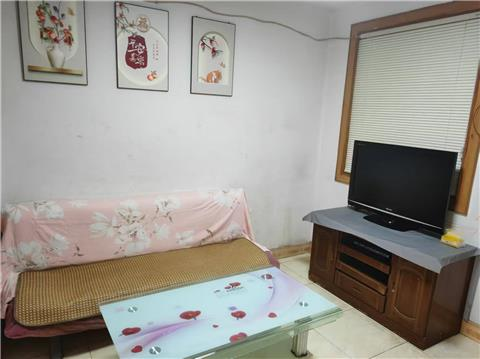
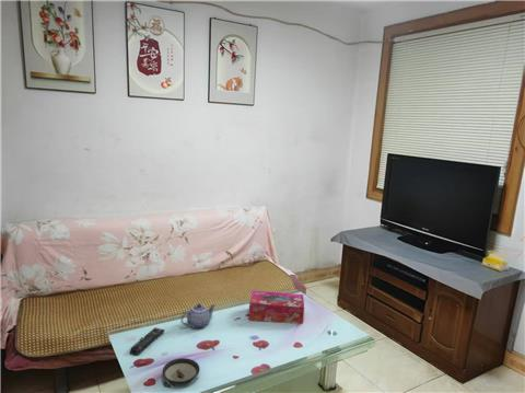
+ saucer [161,357,200,385]
+ tissue box [247,289,305,325]
+ remote control [129,326,166,357]
+ teapot [179,303,217,330]
